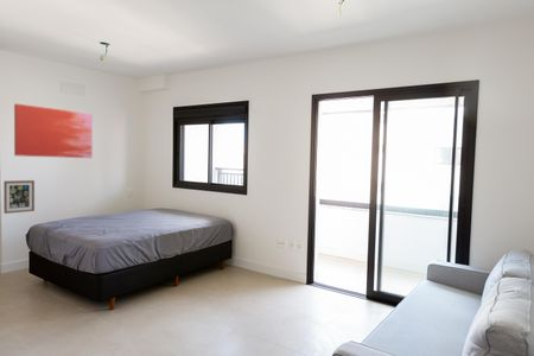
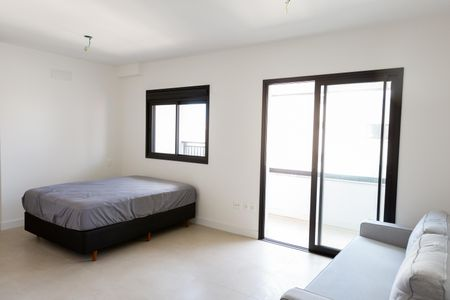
- wall art [13,102,94,159]
- wall art [2,179,36,215]
